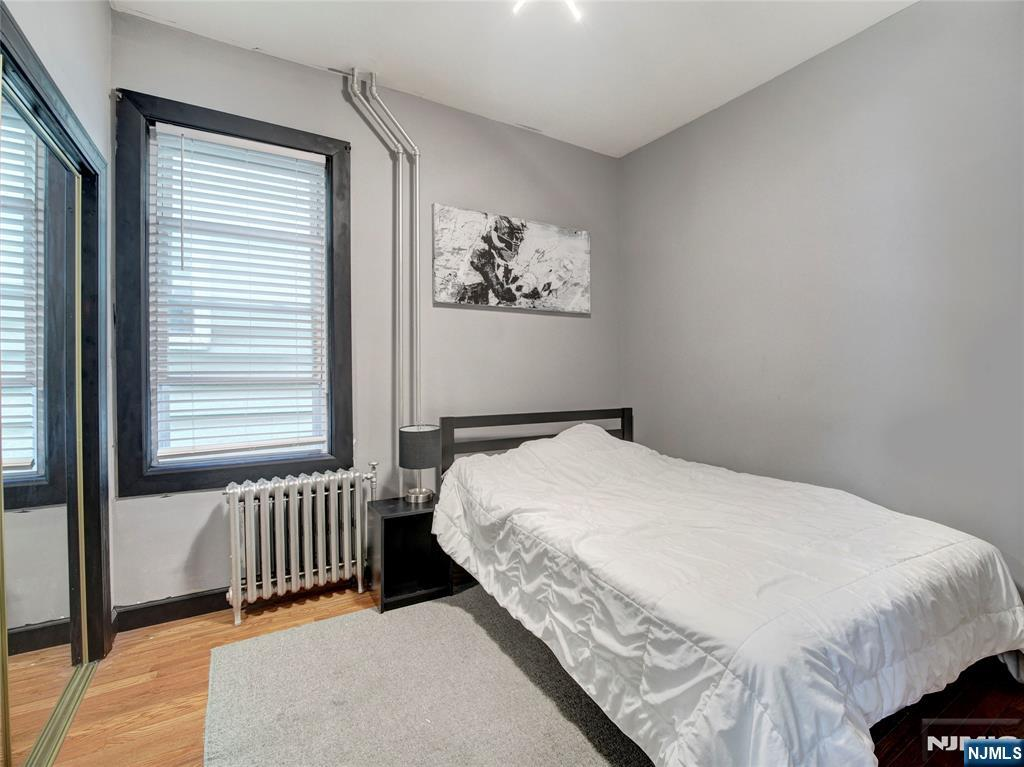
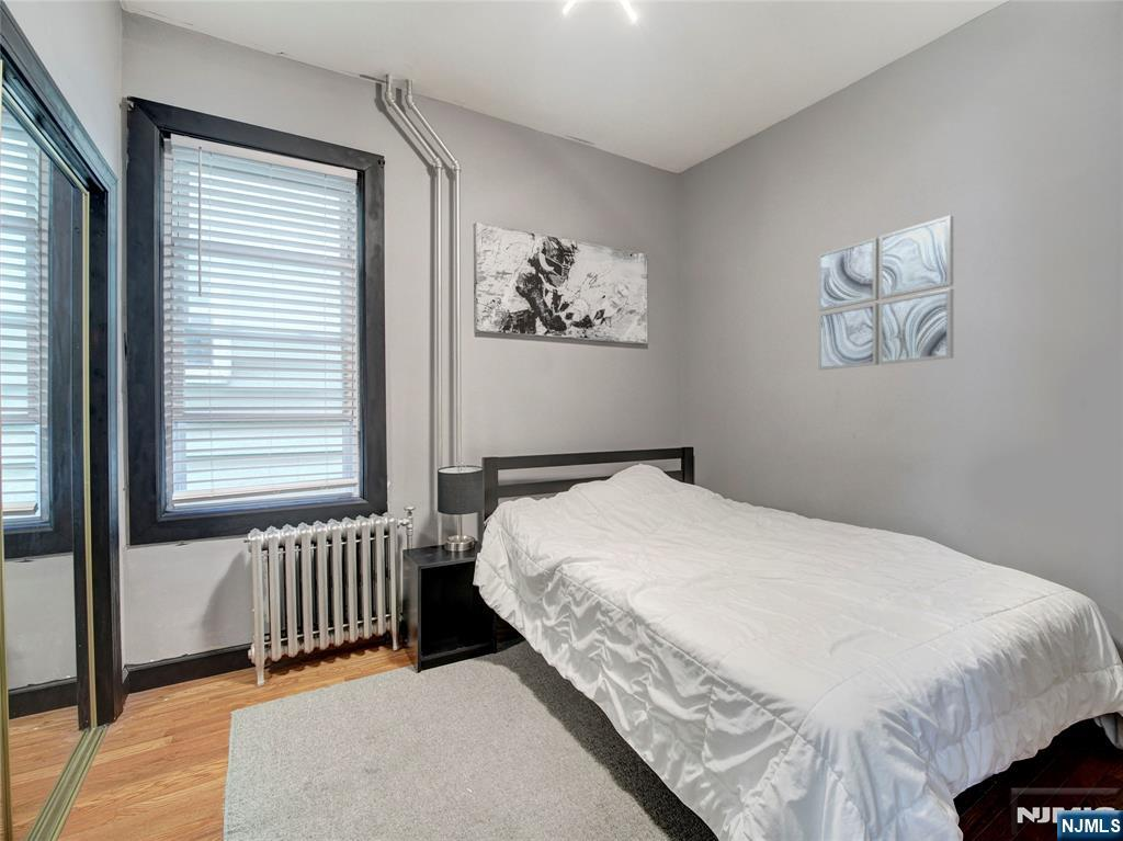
+ wall art [817,214,954,371]
